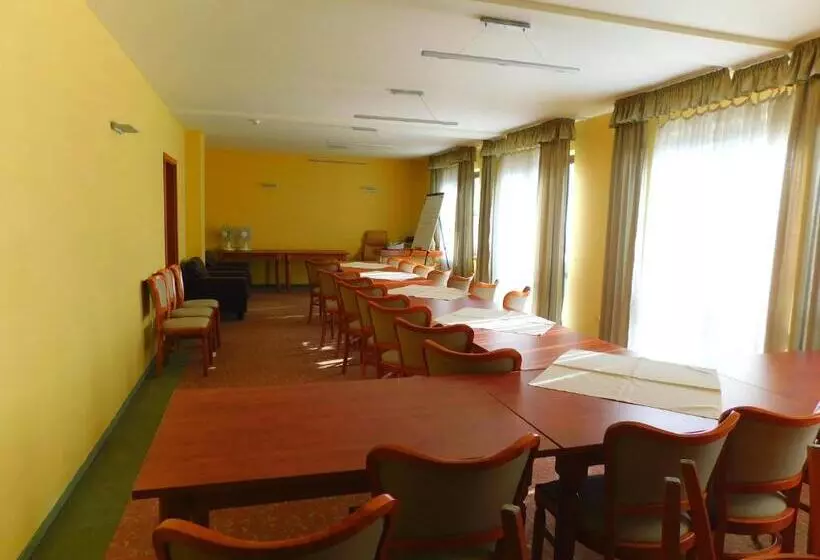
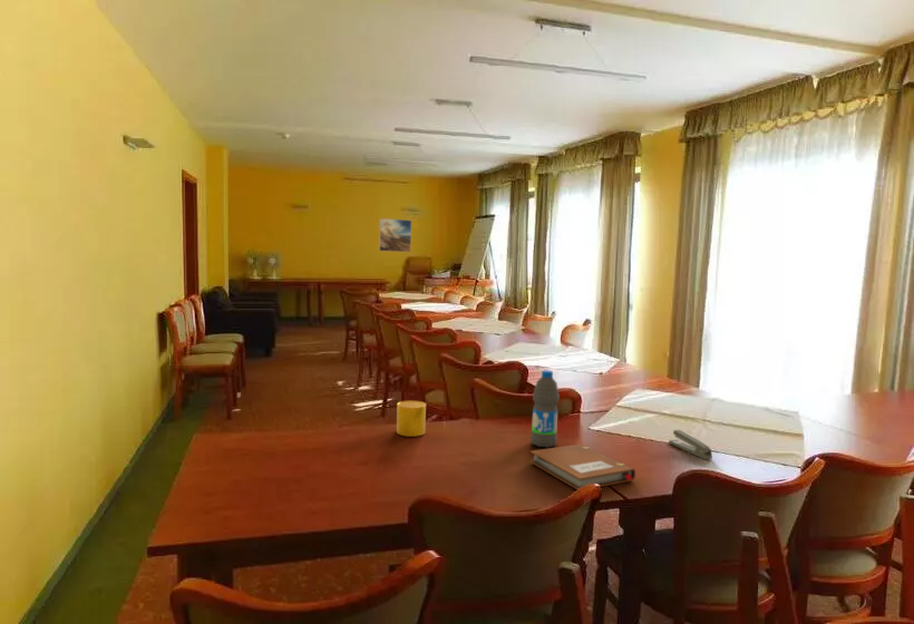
+ cup [396,400,427,438]
+ stapler [668,429,713,460]
+ notebook [529,443,636,490]
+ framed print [378,217,412,253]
+ water bottle [529,369,561,449]
